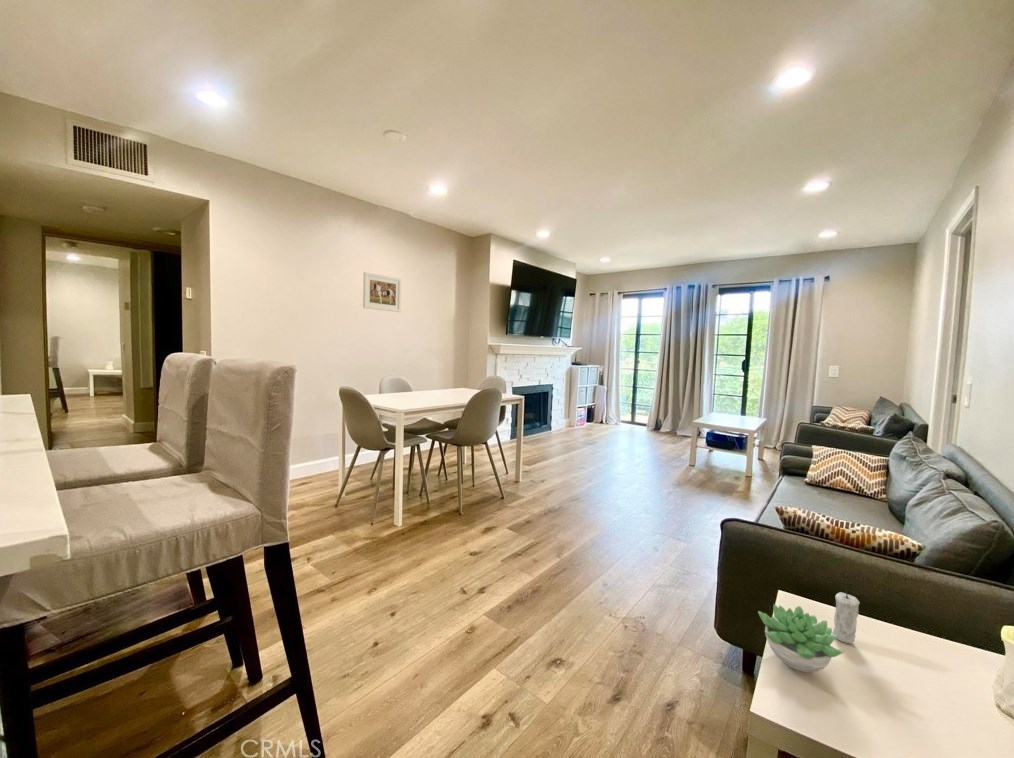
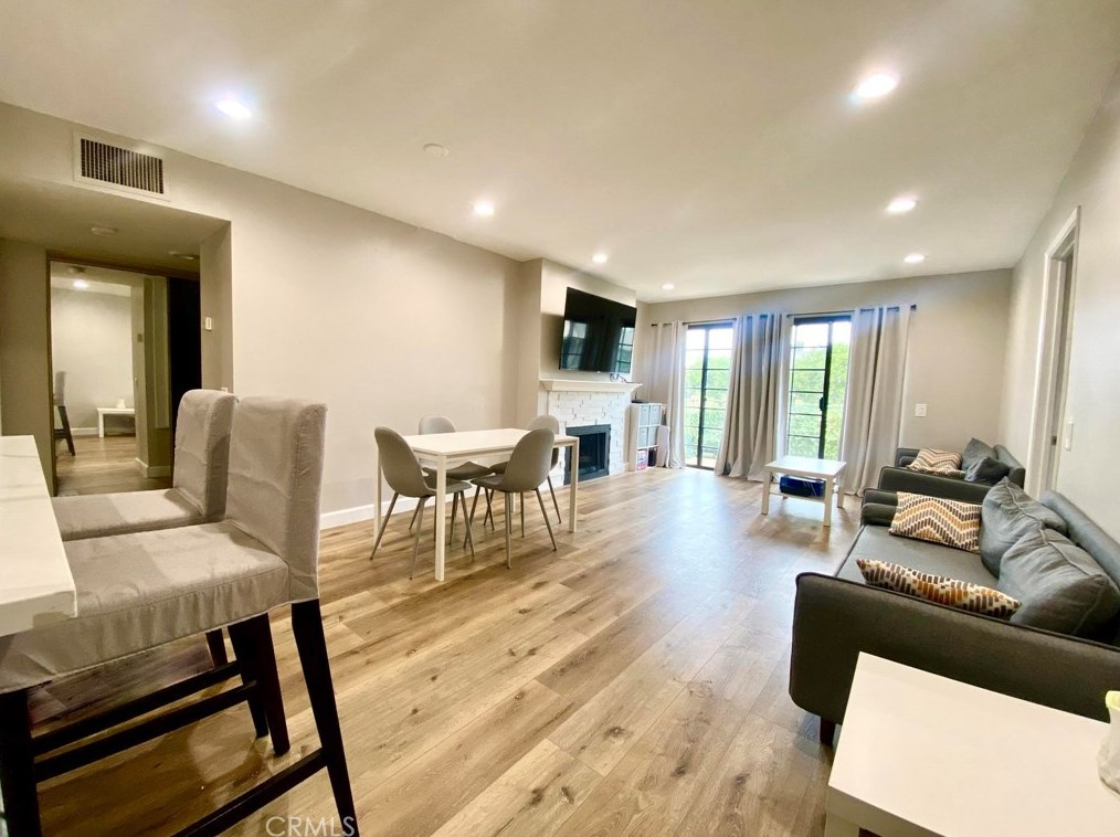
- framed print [362,271,402,313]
- candle [831,587,861,645]
- succulent plant [757,603,846,673]
